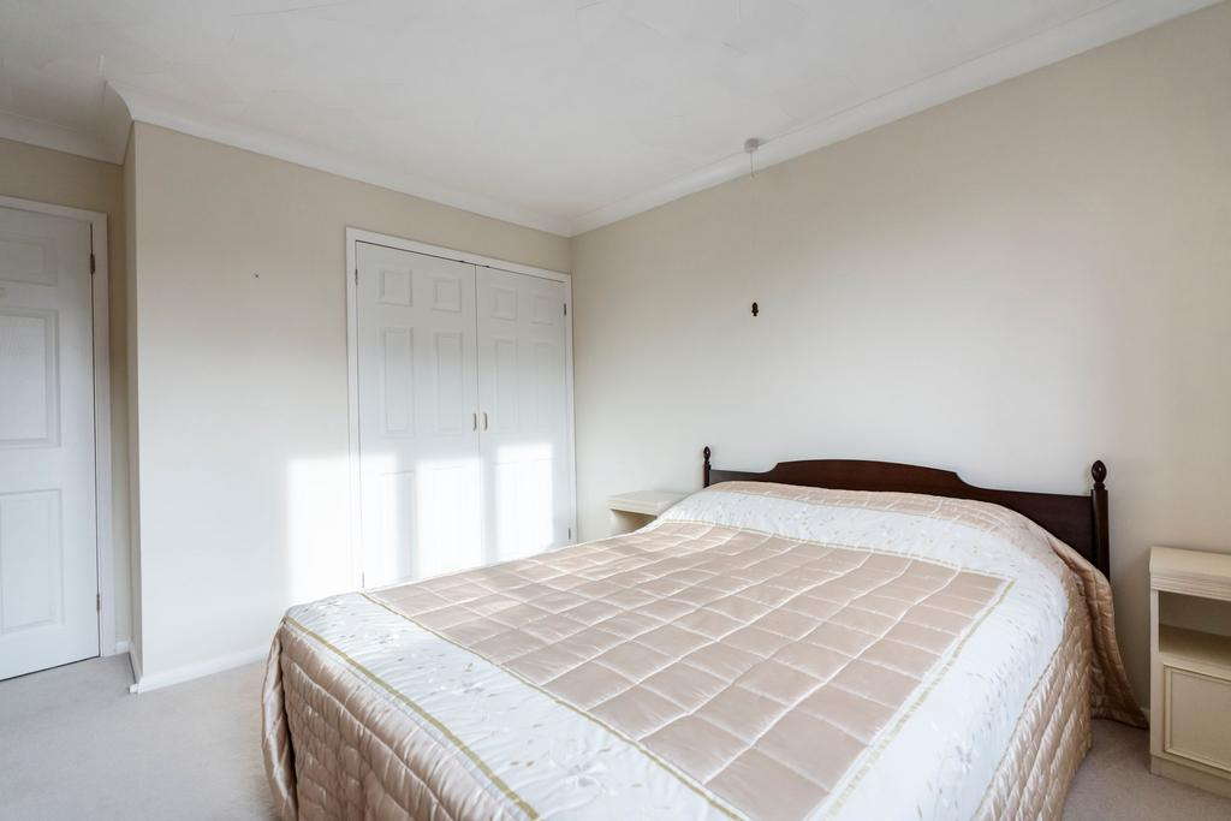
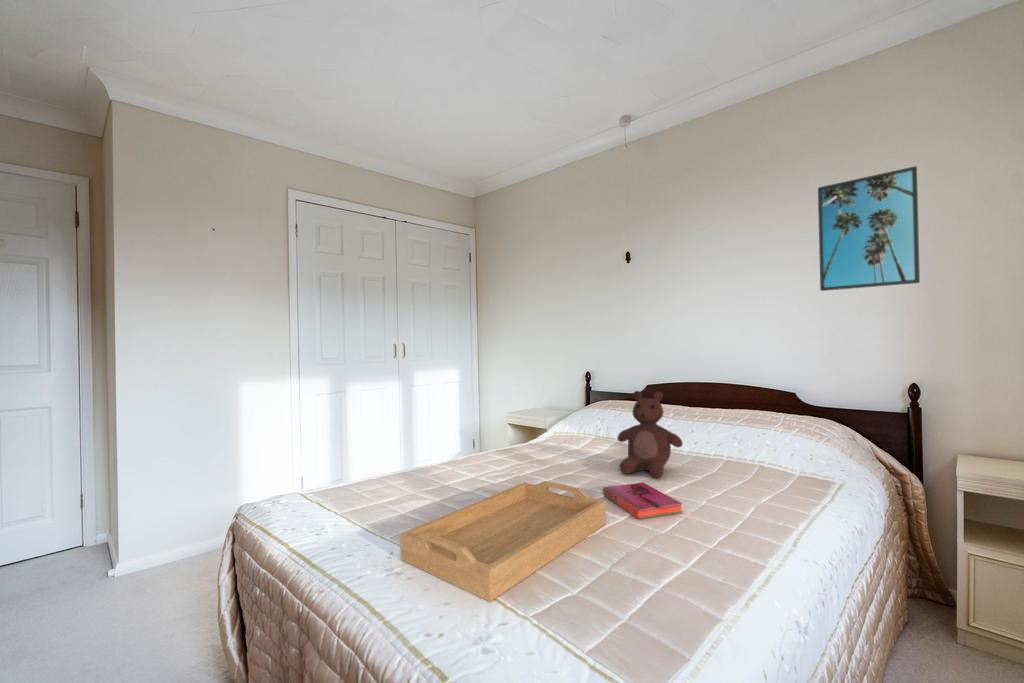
+ teddy bear [616,390,684,479]
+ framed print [817,165,921,292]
+ hardback book [602,482,683,520]
+ serving tray [399,480,607,603]
